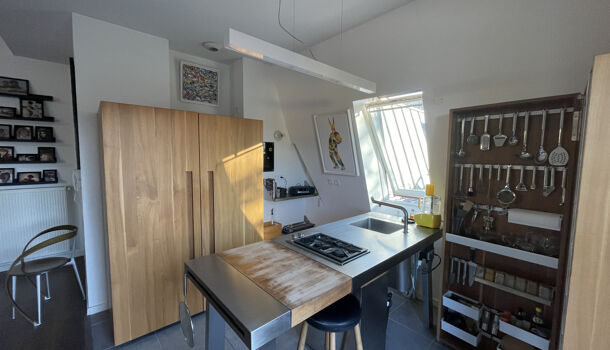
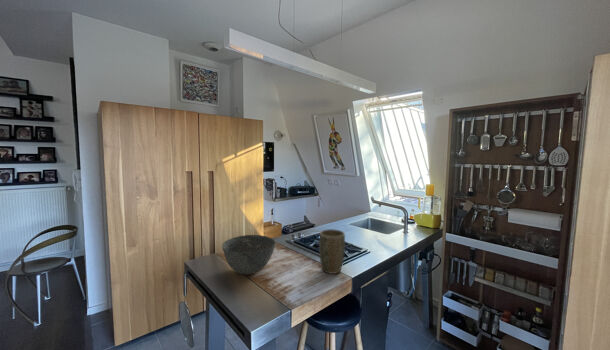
+ bowl [221,234,277,276]
+ plant pot [318,228,346,275]
